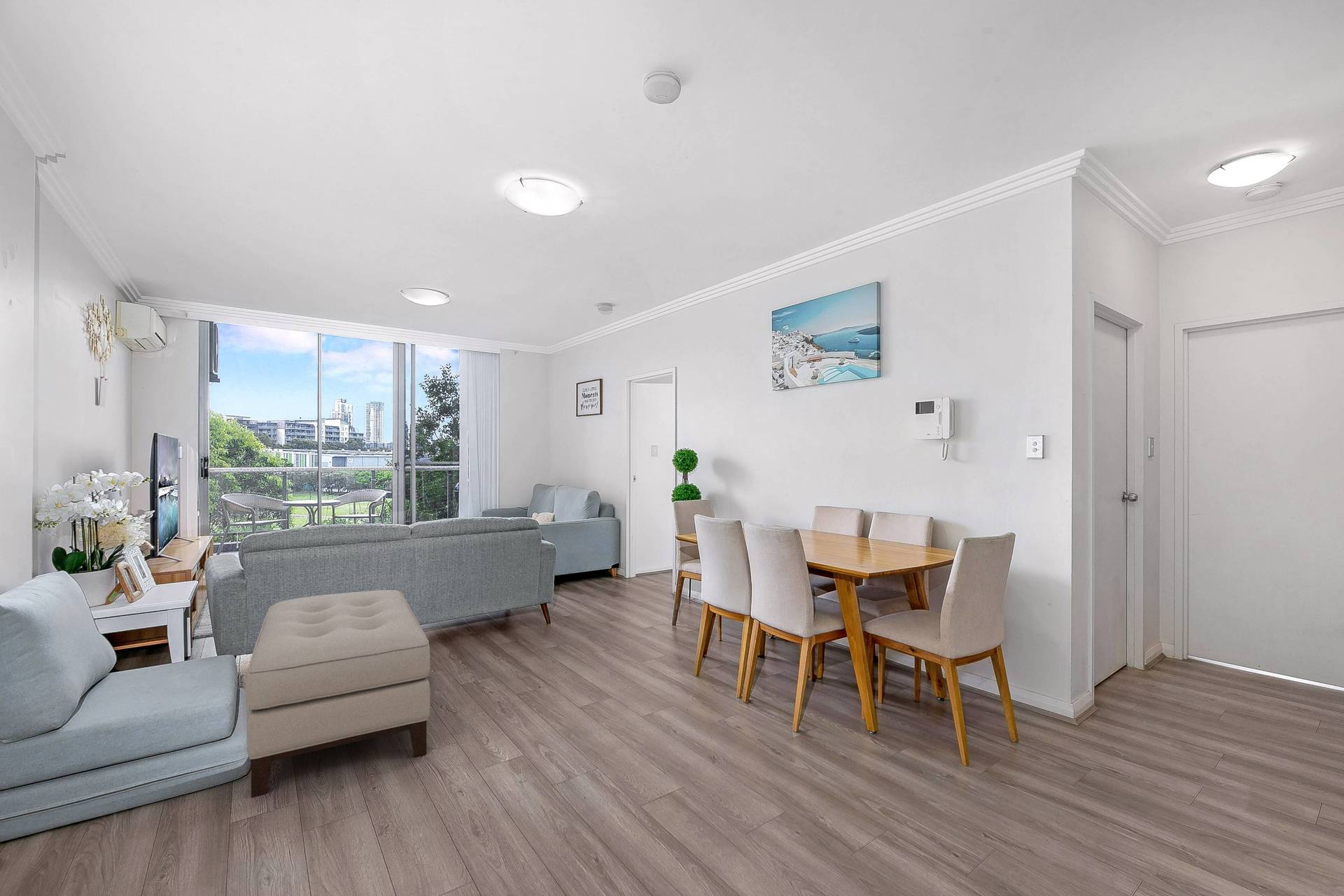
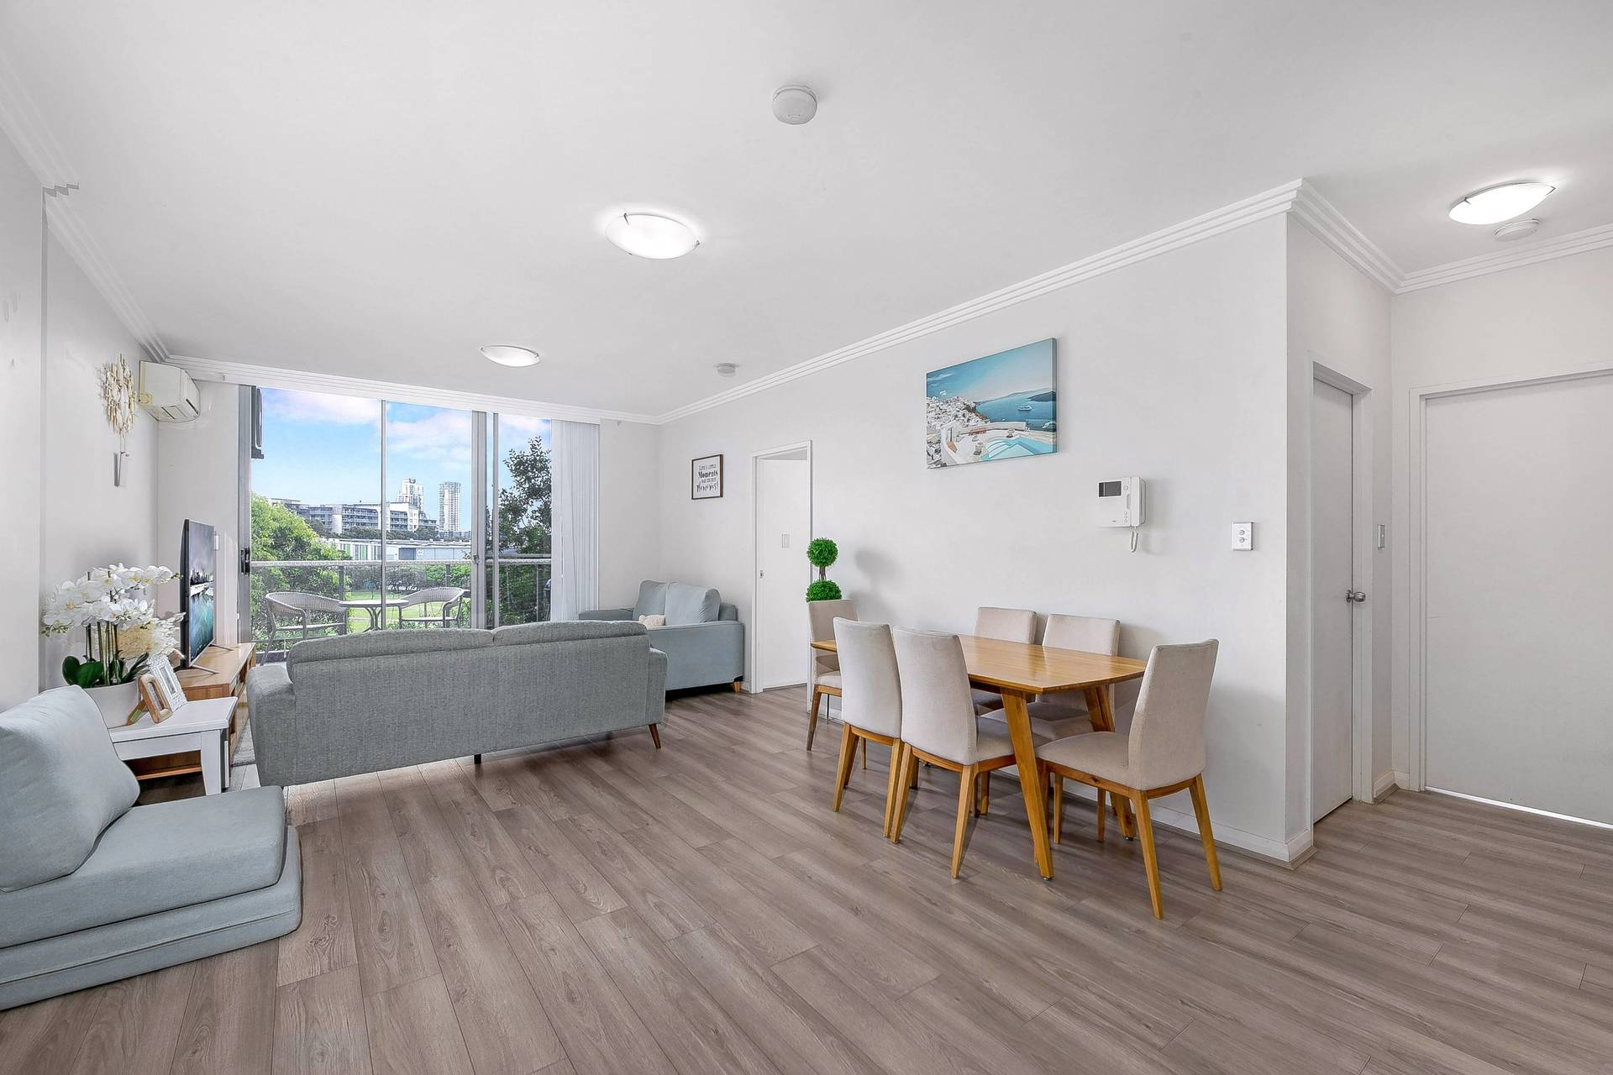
- ottoman [244,589,430,799]
